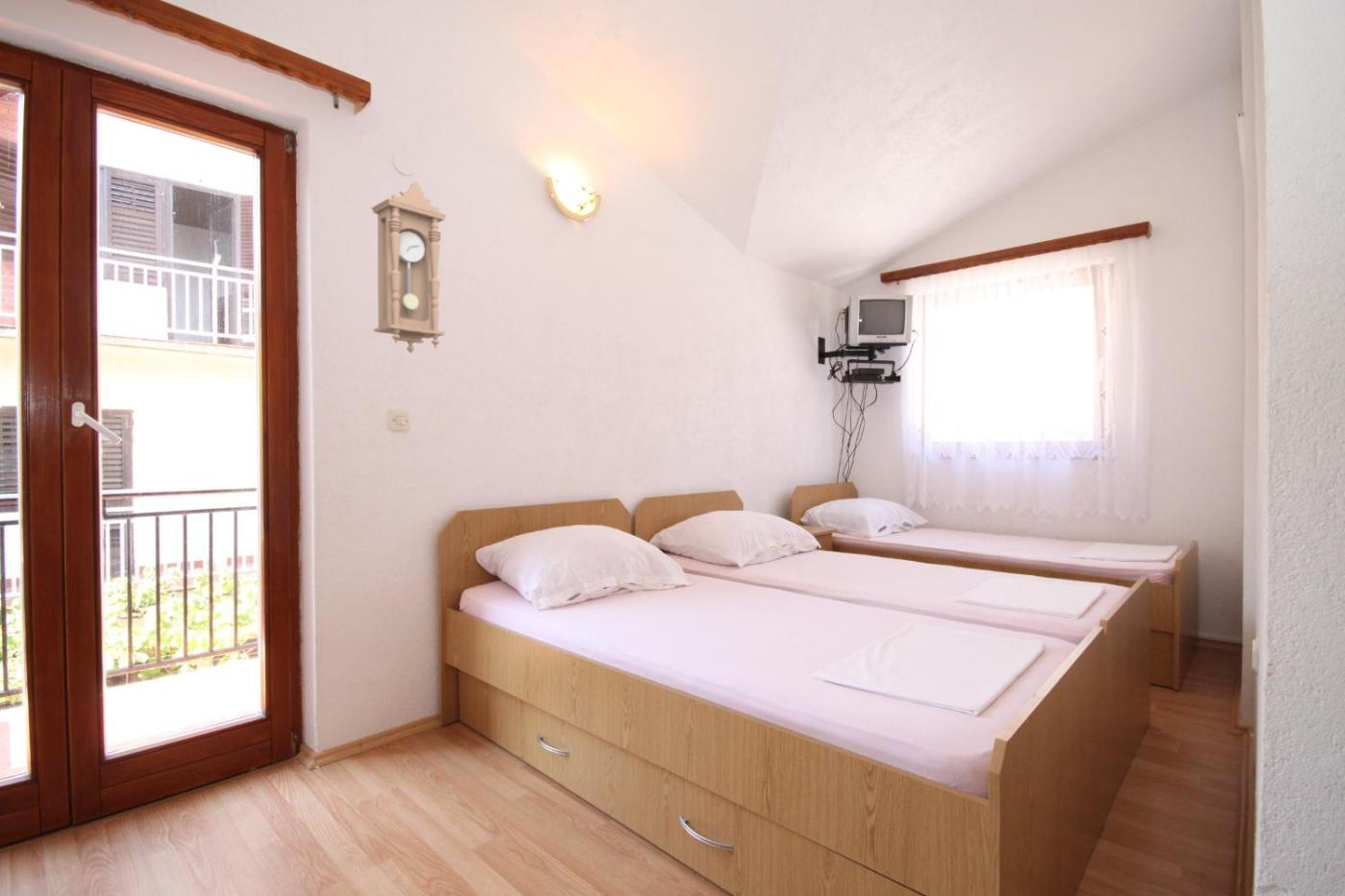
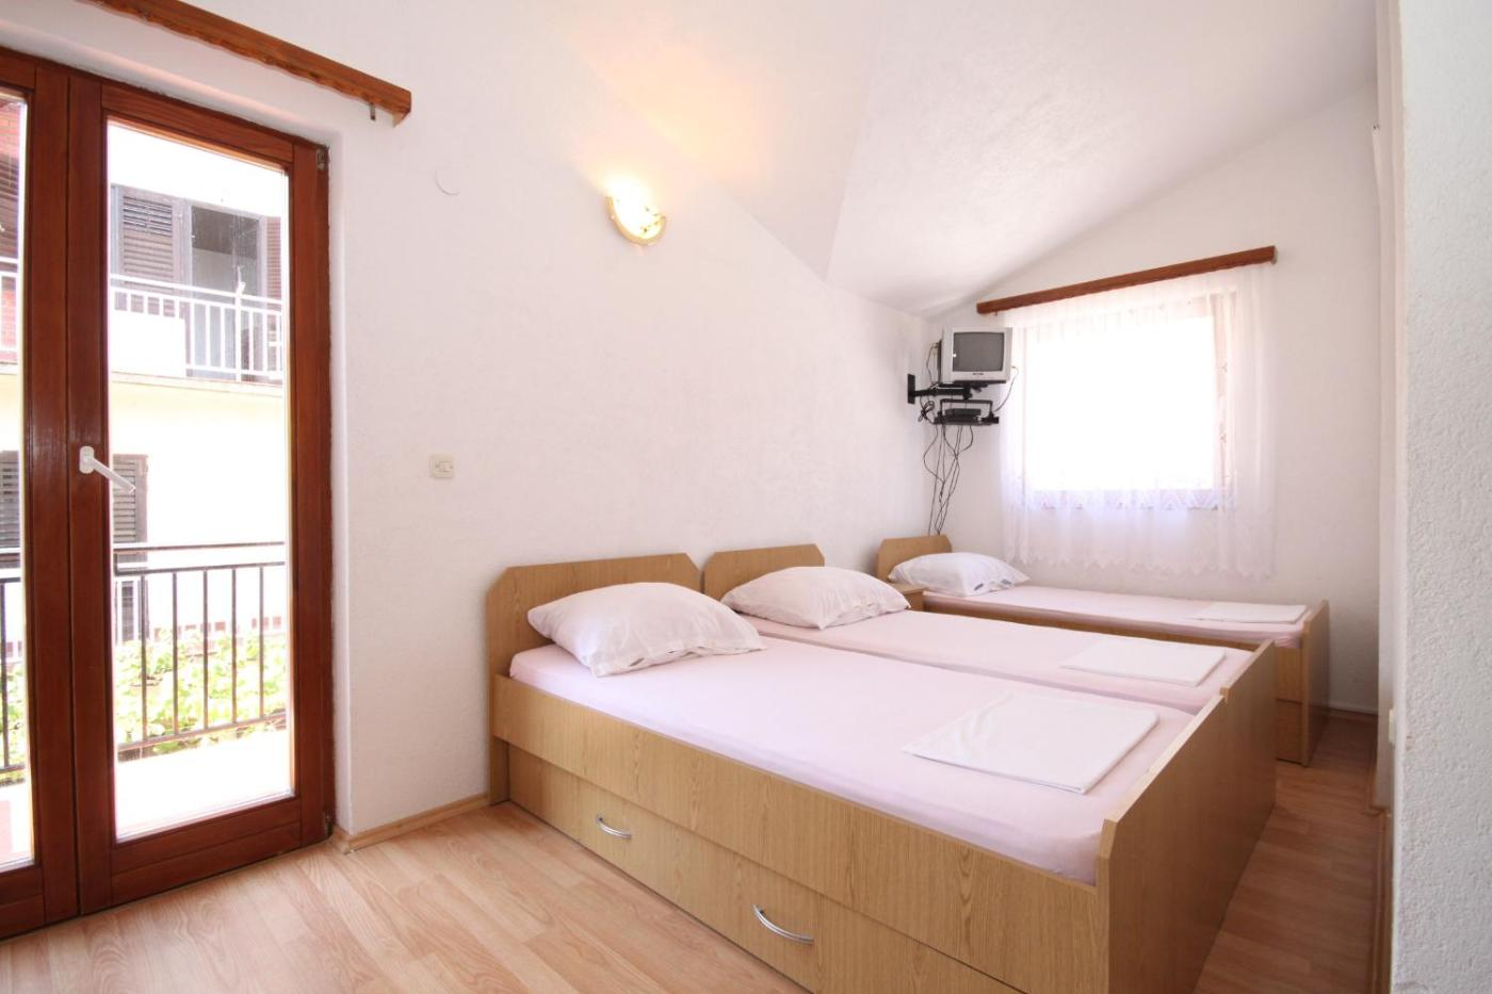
- pendulum clock [370,181,448,354]
